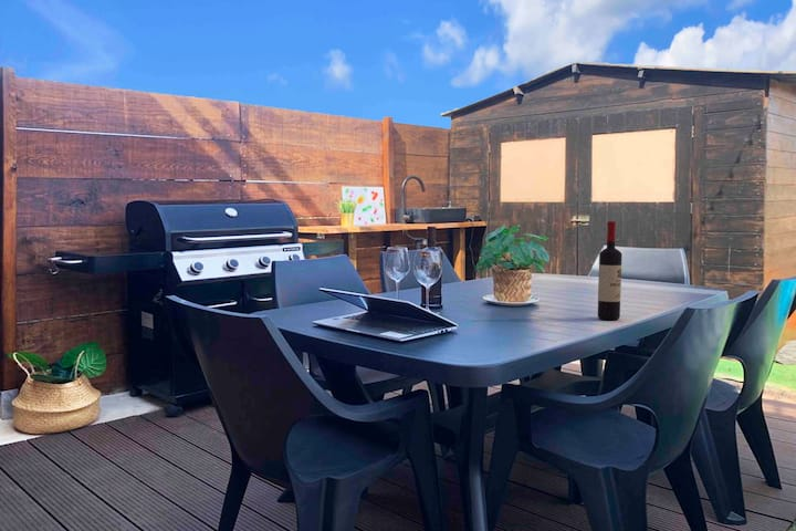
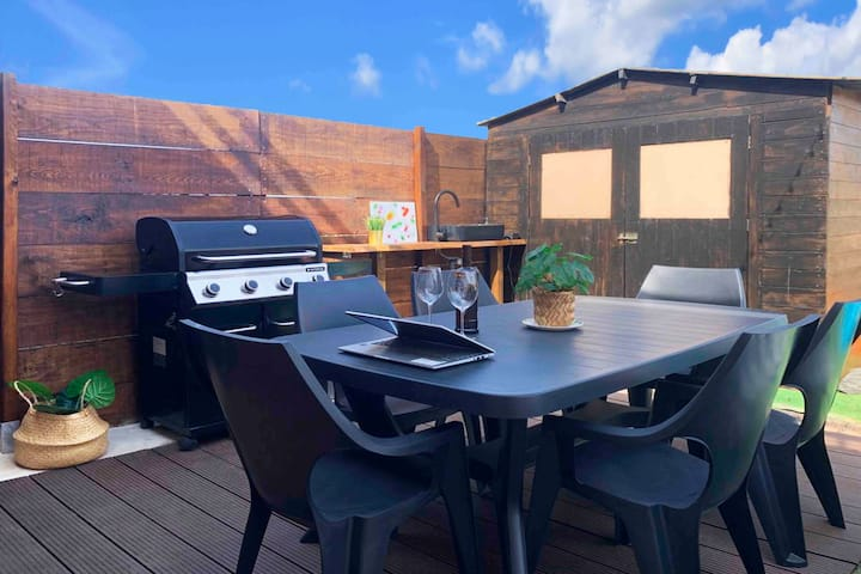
- wine bottle [597,220,624,321]
